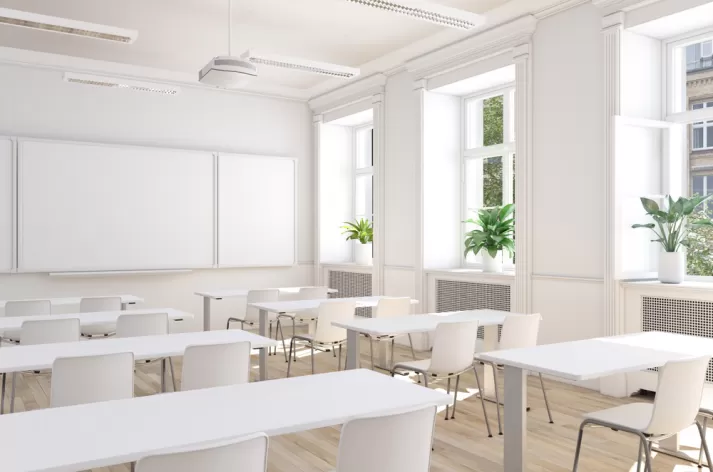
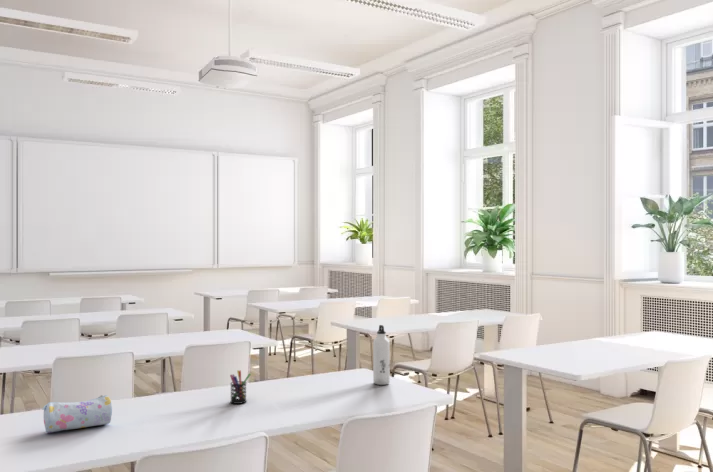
+ pencil case [42,394,113,434]
+ pen holder [229,369,252,405]
+ water bottle [372,324,391,386]
